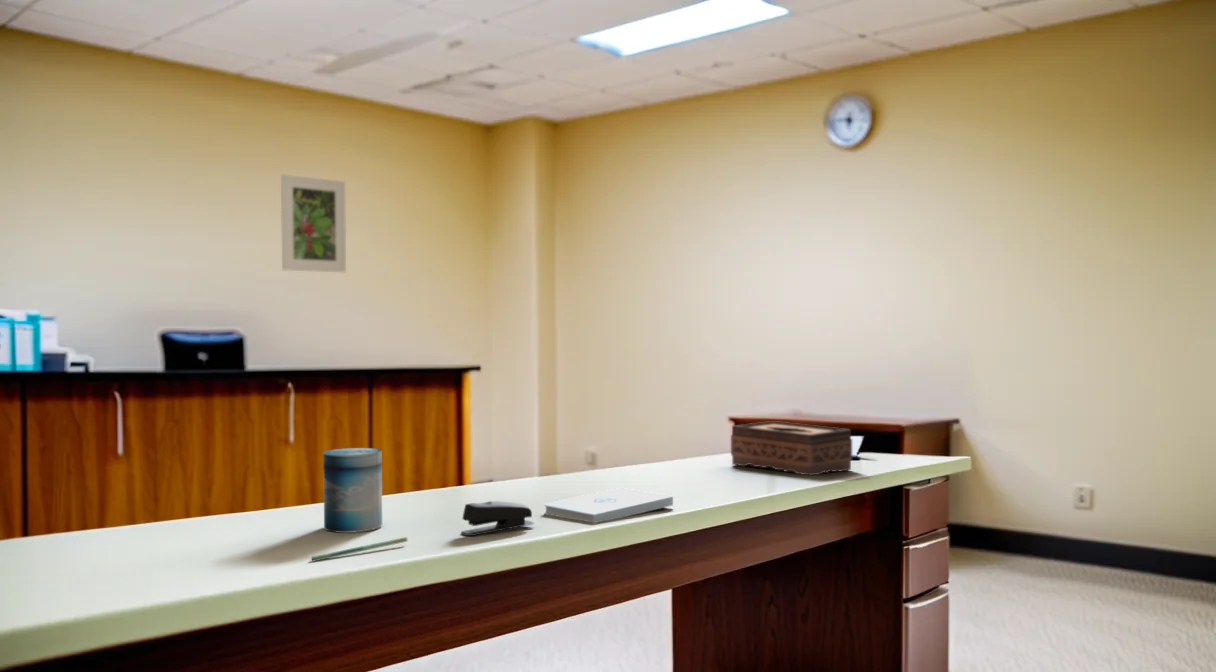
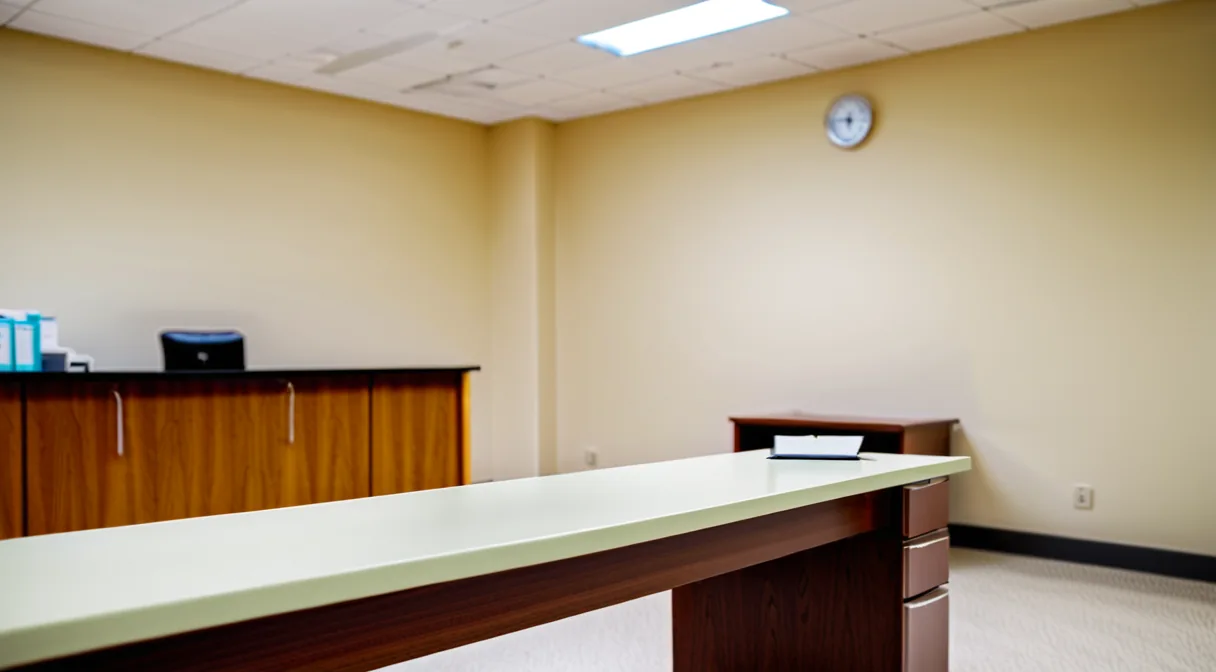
- pen [311,536,409,563]
- tissue box [730,420,853,477]
- beverage can [322,447,383,534]
- notepad [544,487,674,524]
- stapler [460,500,535,537]
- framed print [280,174,347,273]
